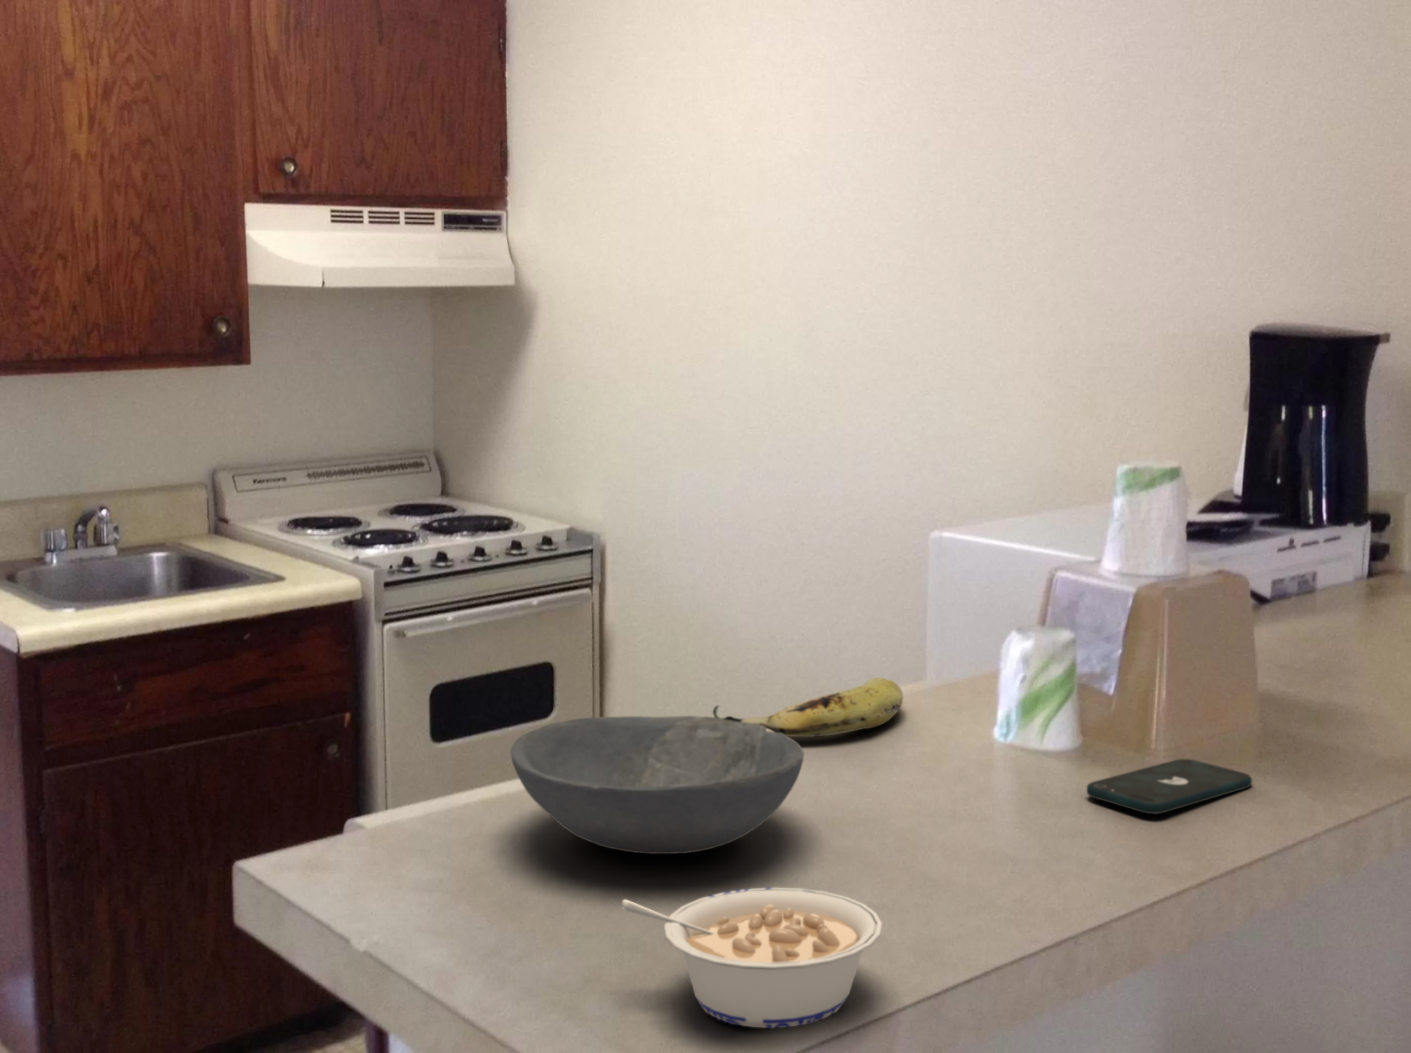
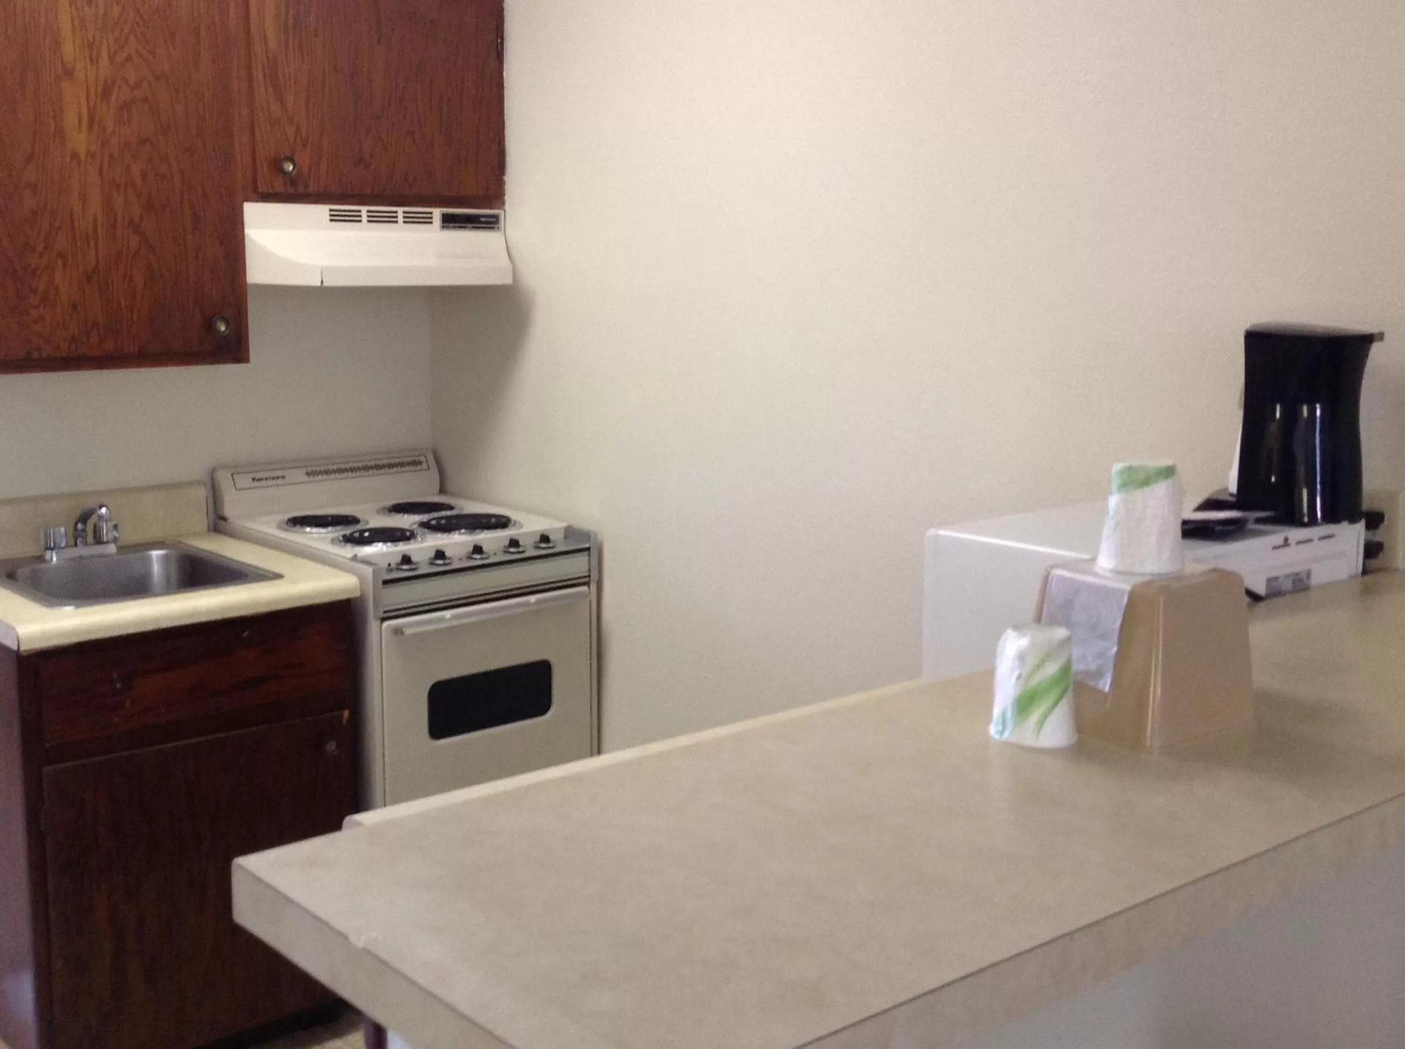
- legume [621,887,883,1029]
- smartphone [1086,759,1253,815]
- fruit [712,677,904,738]
- bowl [510,715,805,854]
